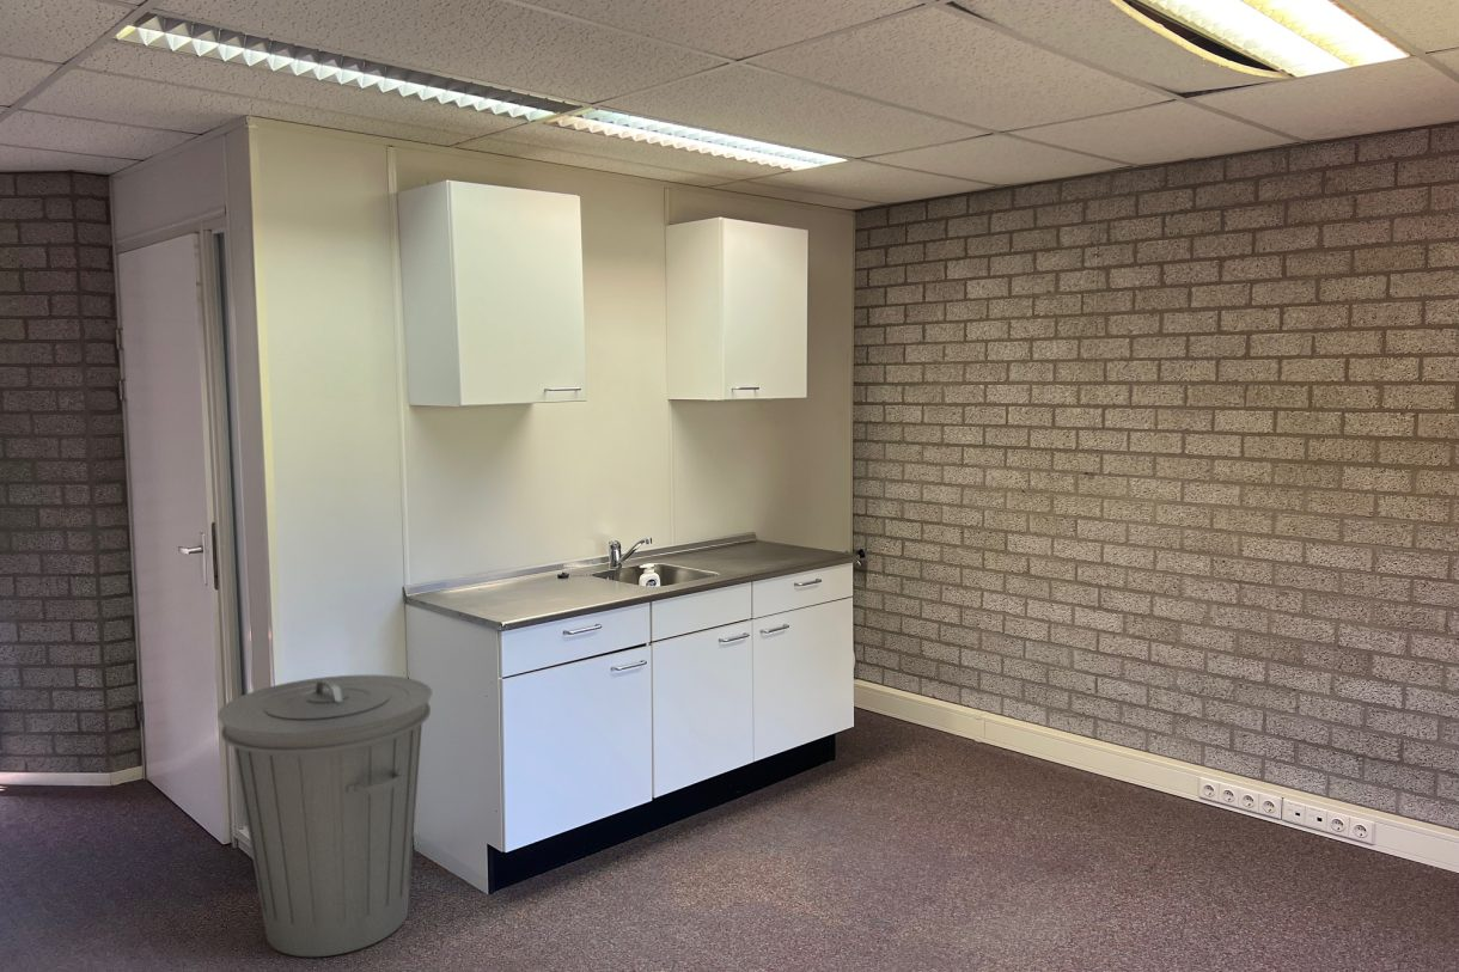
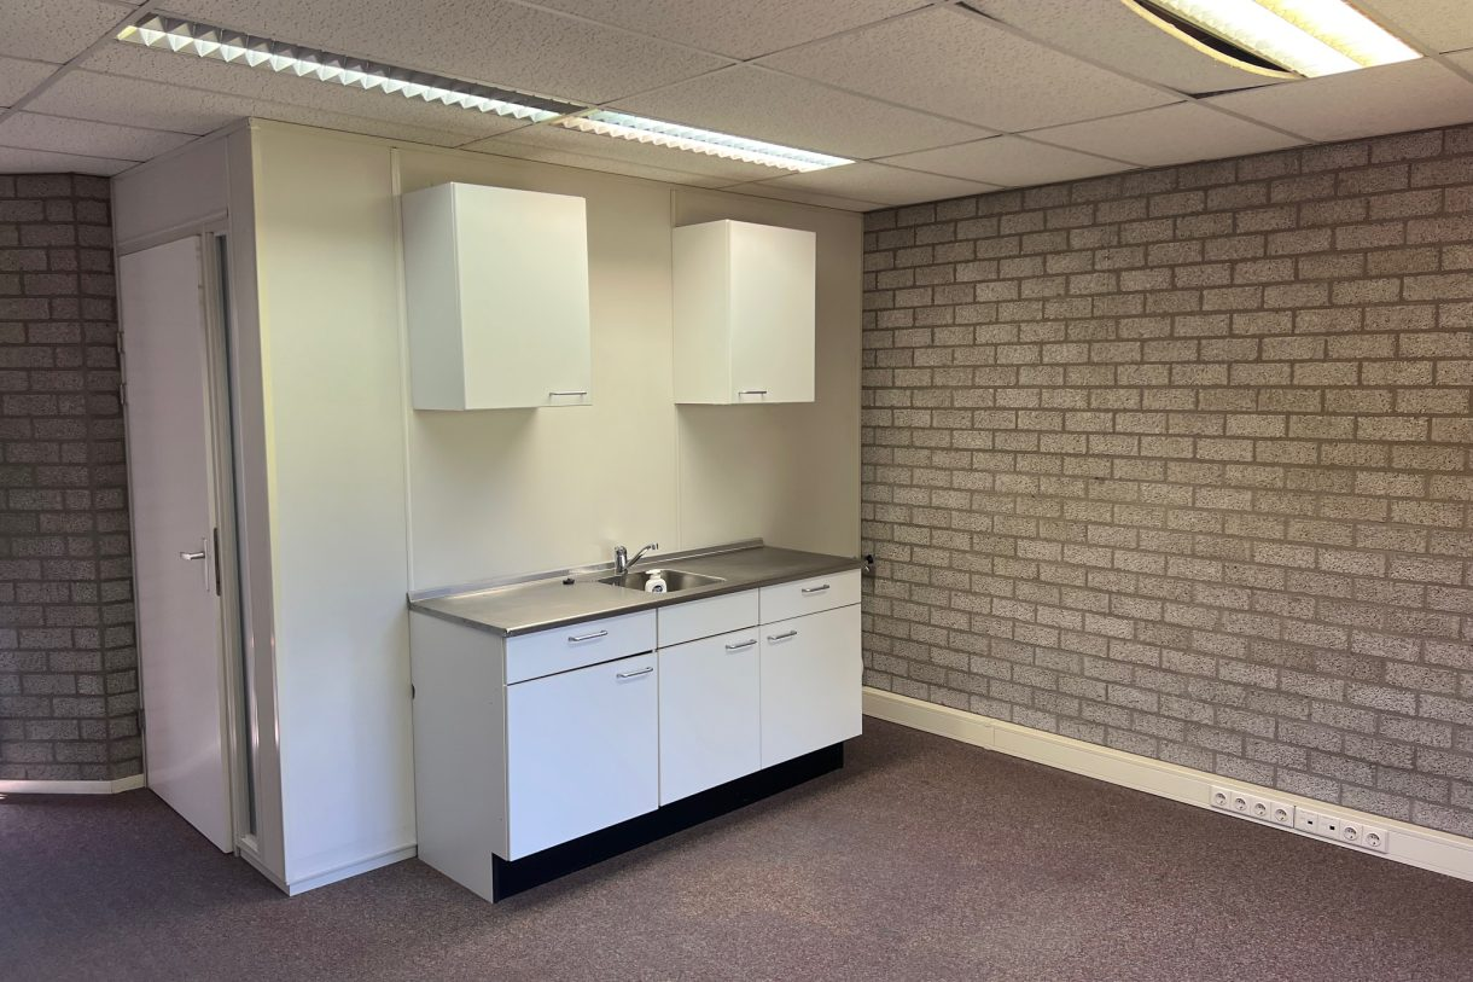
- trash can [216,674,433,958]
